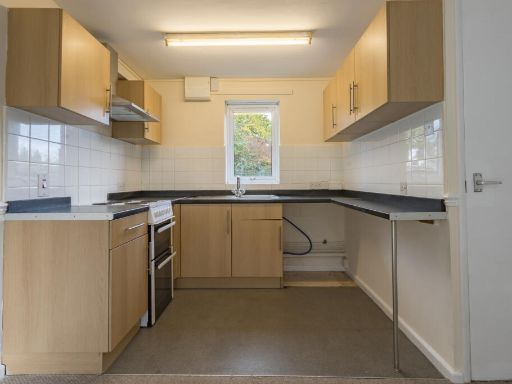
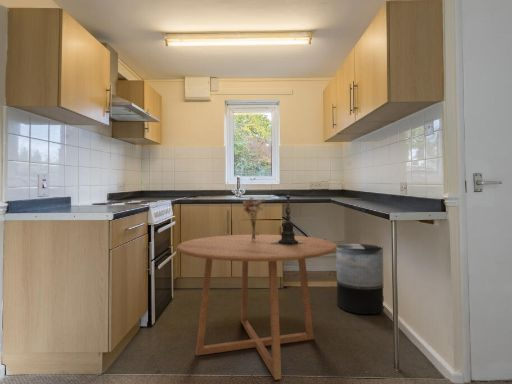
+ dining table [176,234,337,381]
+ bouquet [241,196,267,240]
+ candle holder [270,192,304,246]
+ trash can [336,243,385,315]
